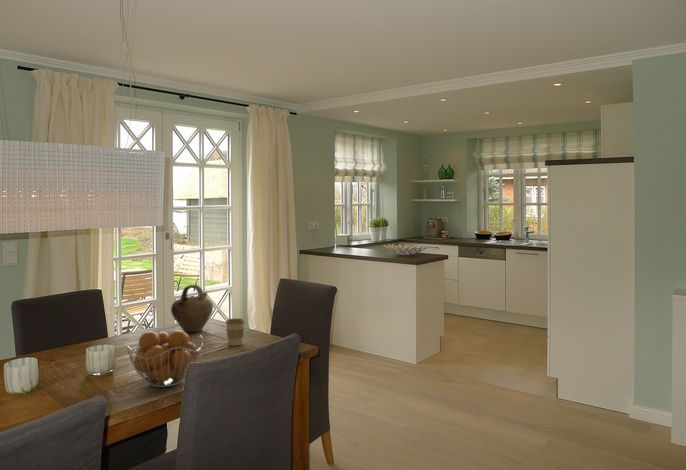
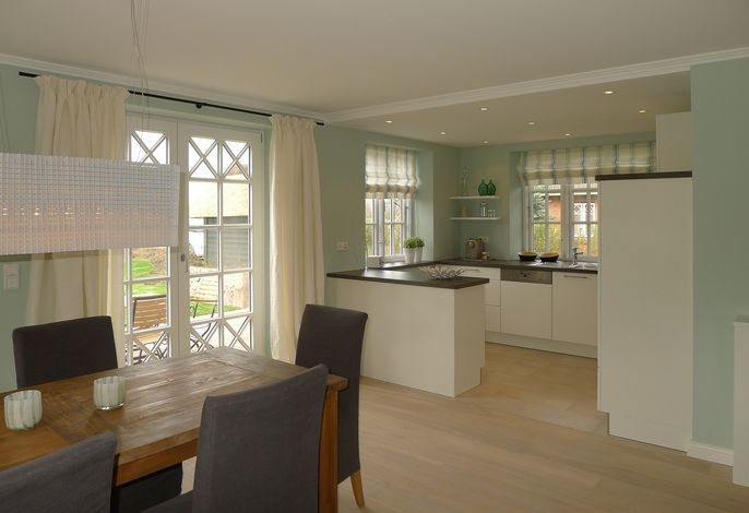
- jug [170,284,214,333]
- coffee cup [225,318,246,347]
- fruit basket [126,329,204,388]
